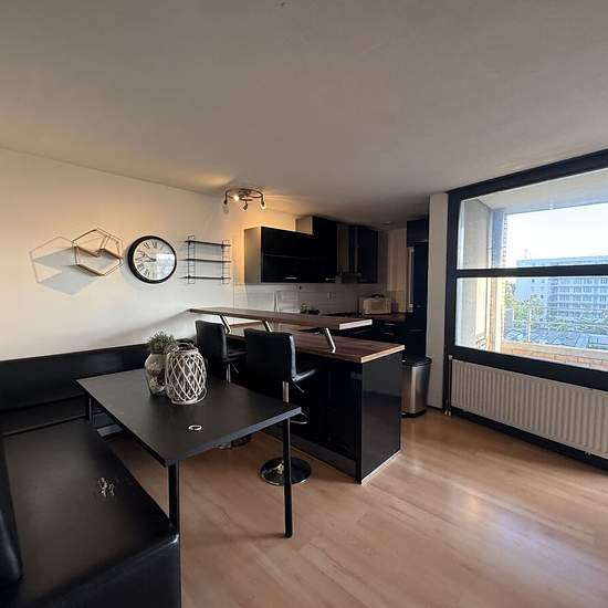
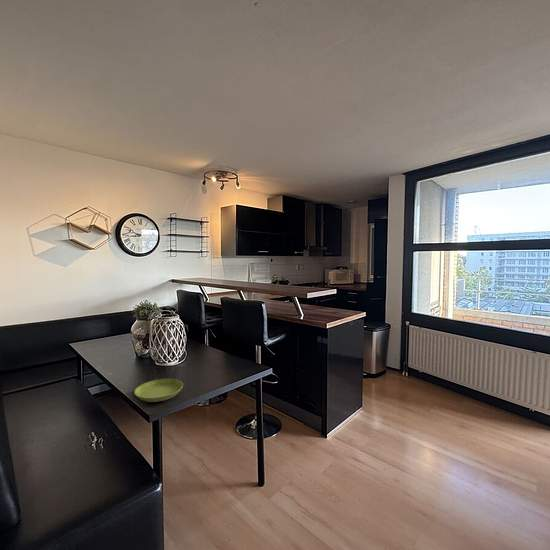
+ saucer [133,378,184,403]
